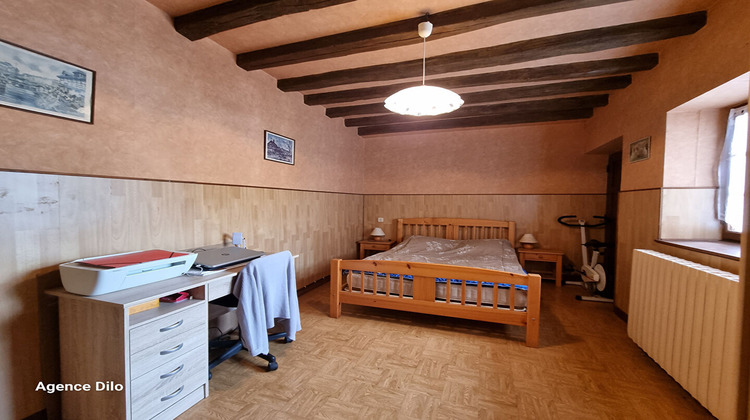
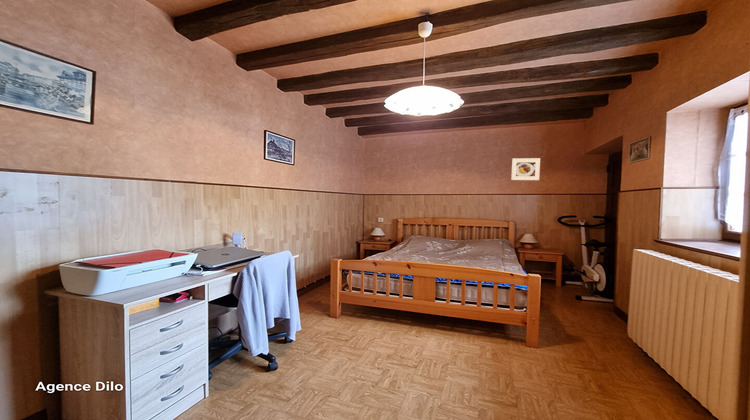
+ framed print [510,157,541,181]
